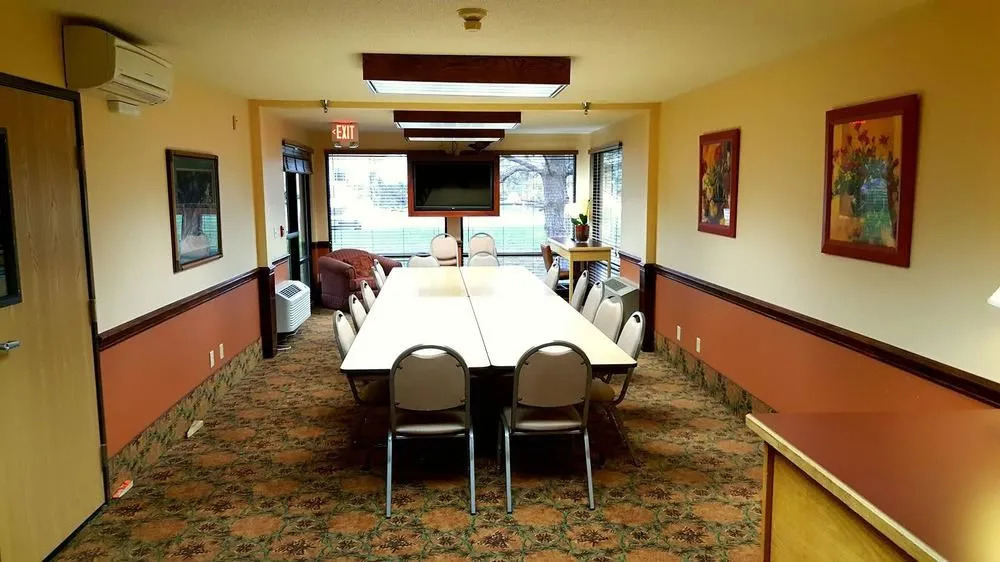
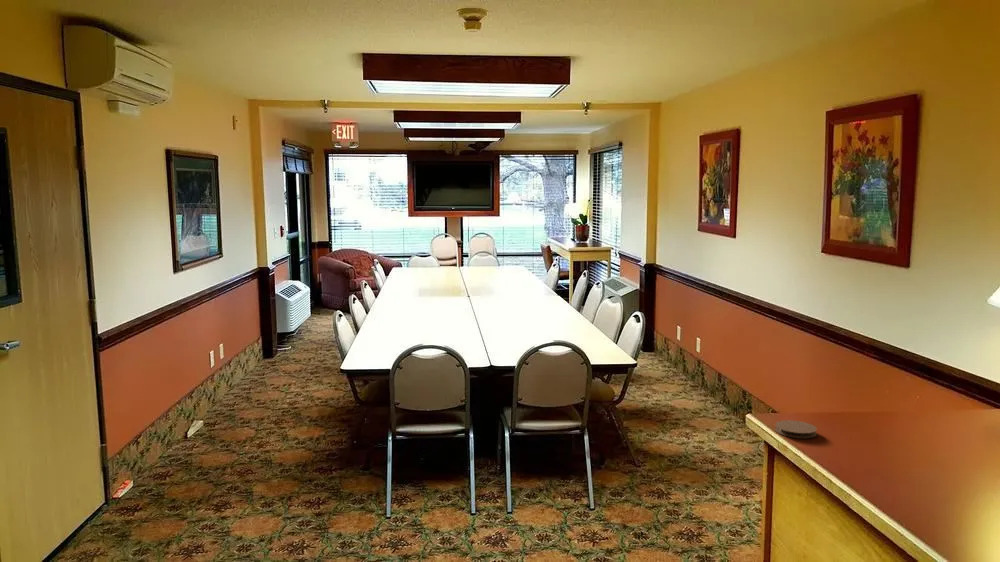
+ coaster [774,419,818,439]
